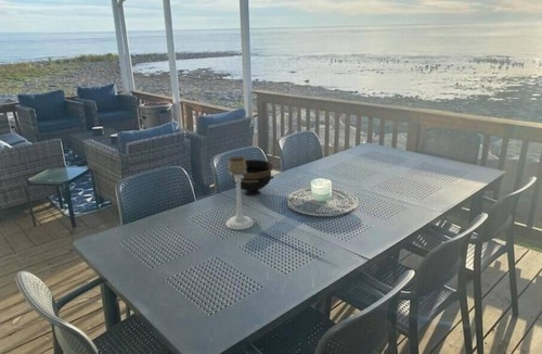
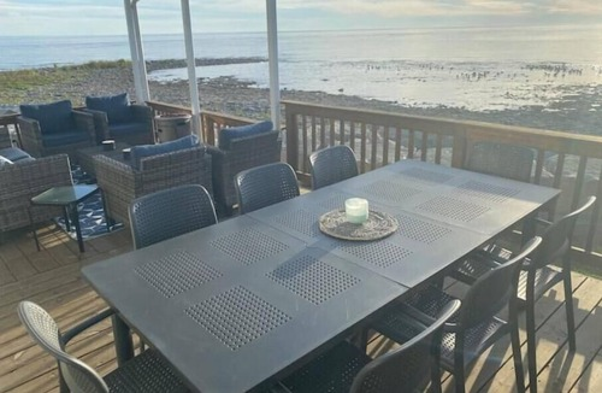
- candle holder [225,155,255,231]
- bowl [230,159,275,197]
